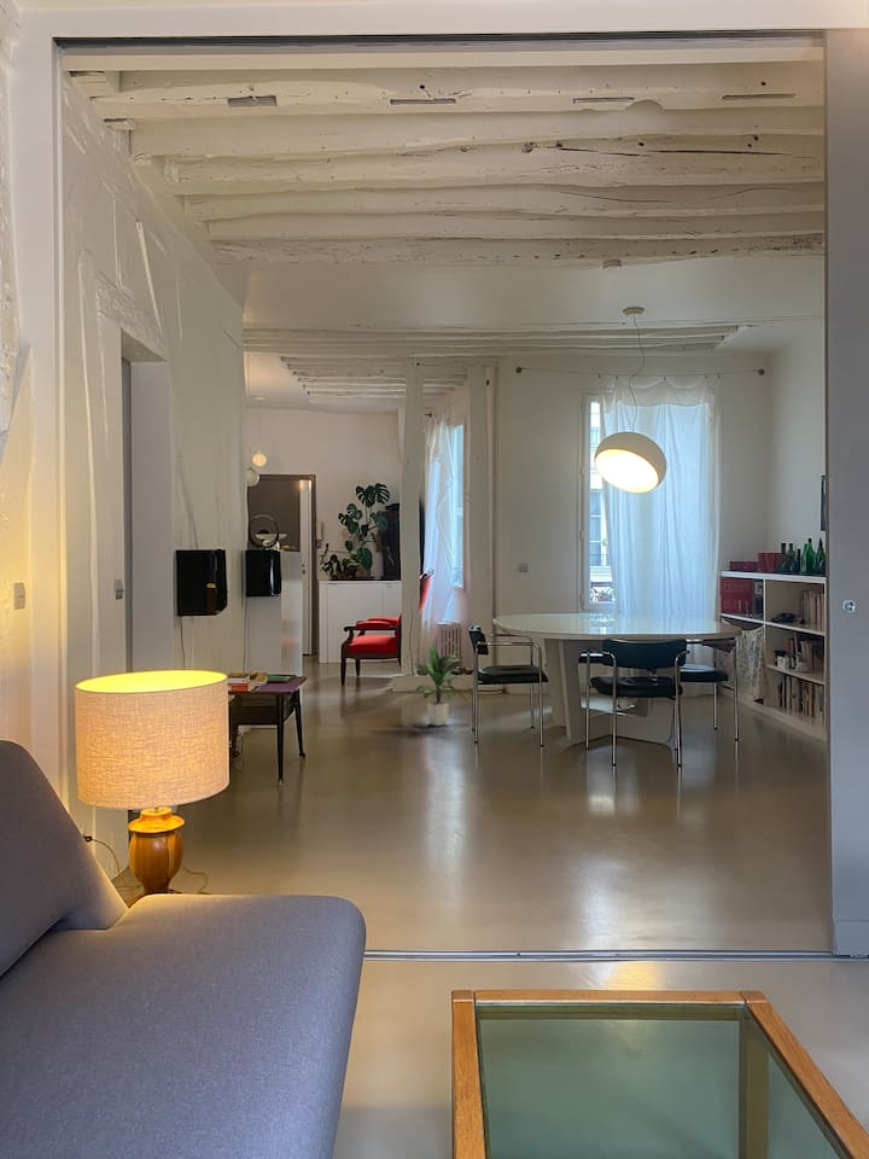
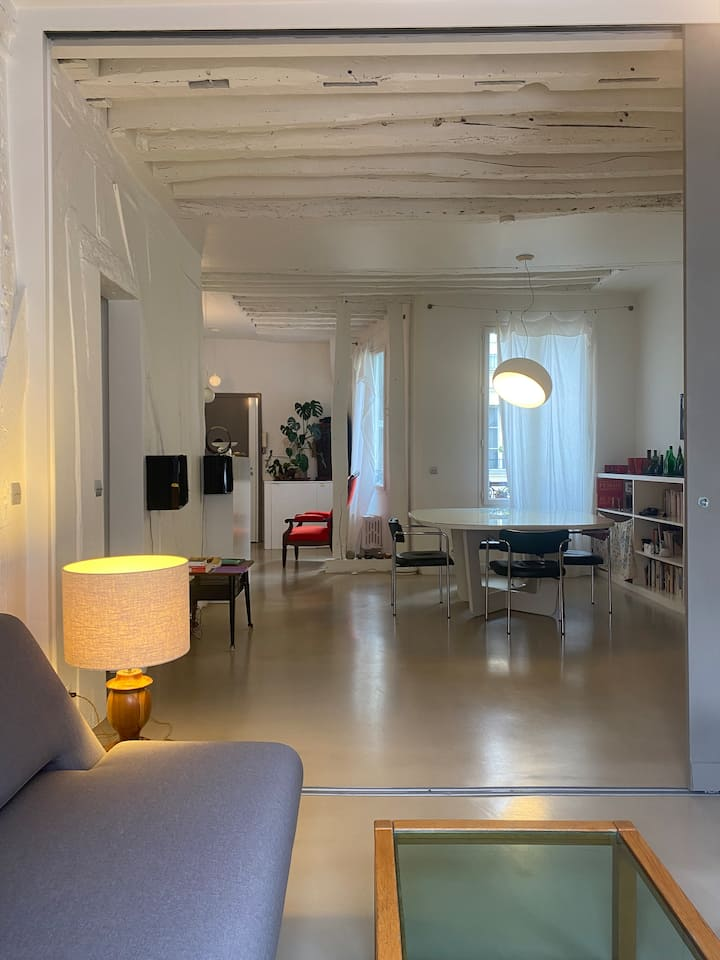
- indoor plant [406,643,470,727]
